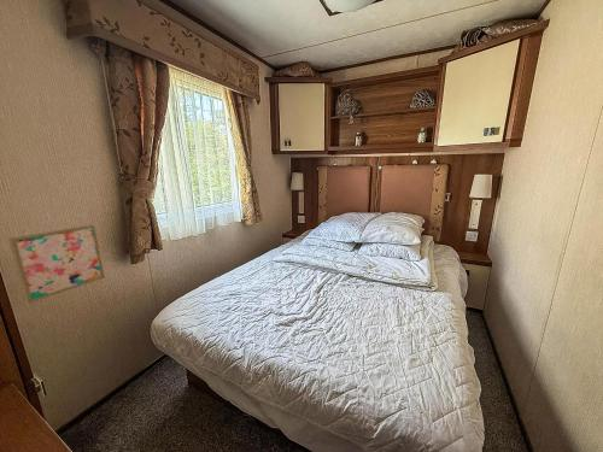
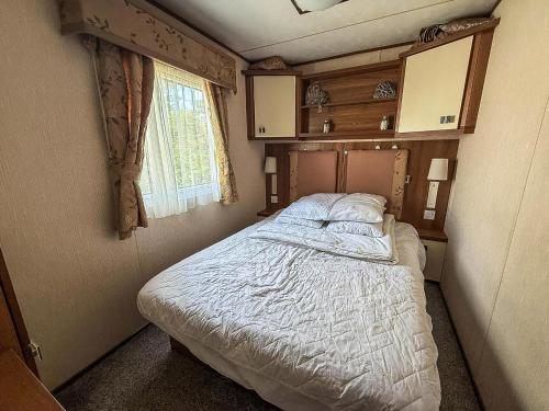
- wall art [7,223,106,304]
